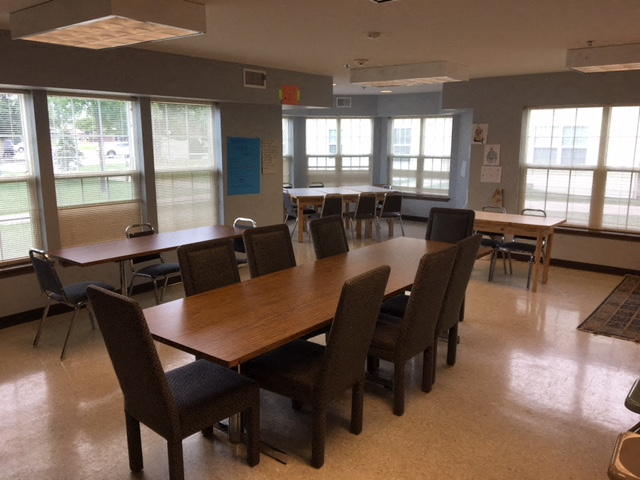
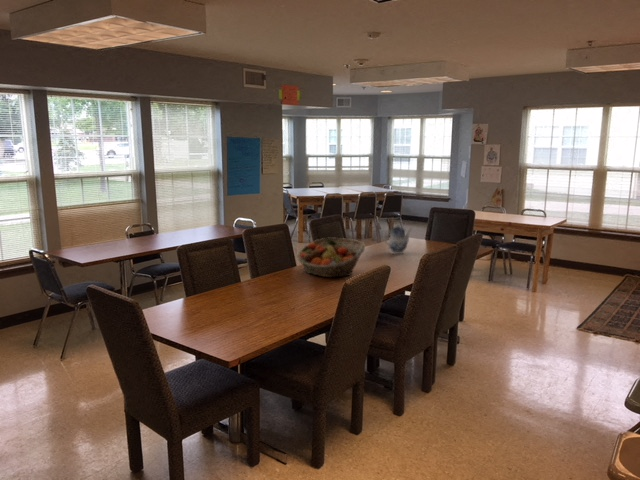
+ fruit basket [296,237,366,278]
+ teapot [382,222,414,255]
